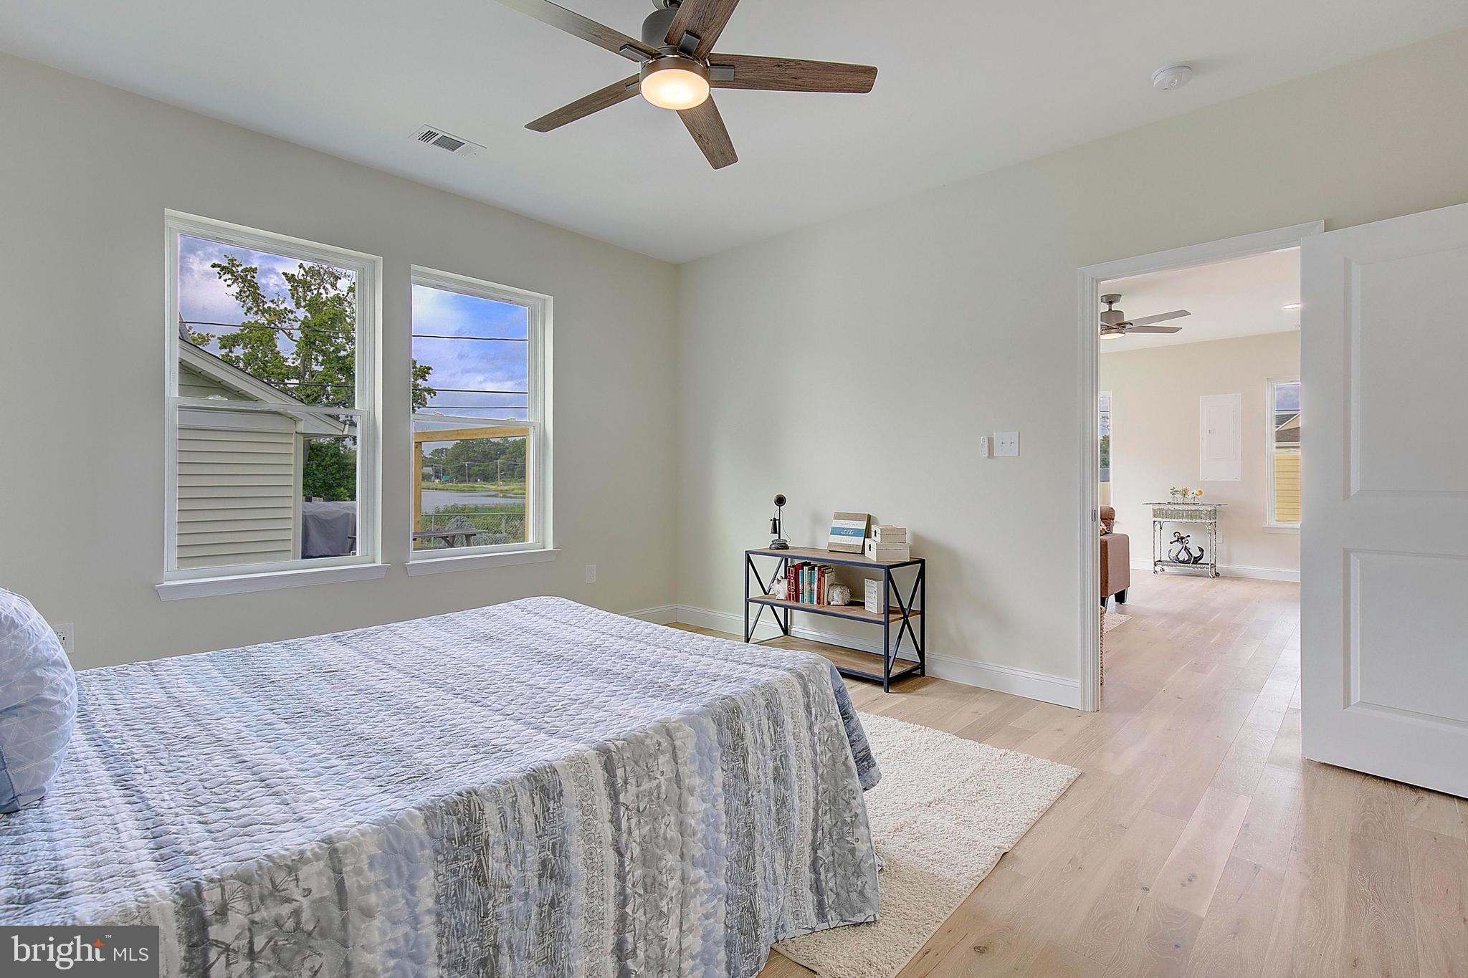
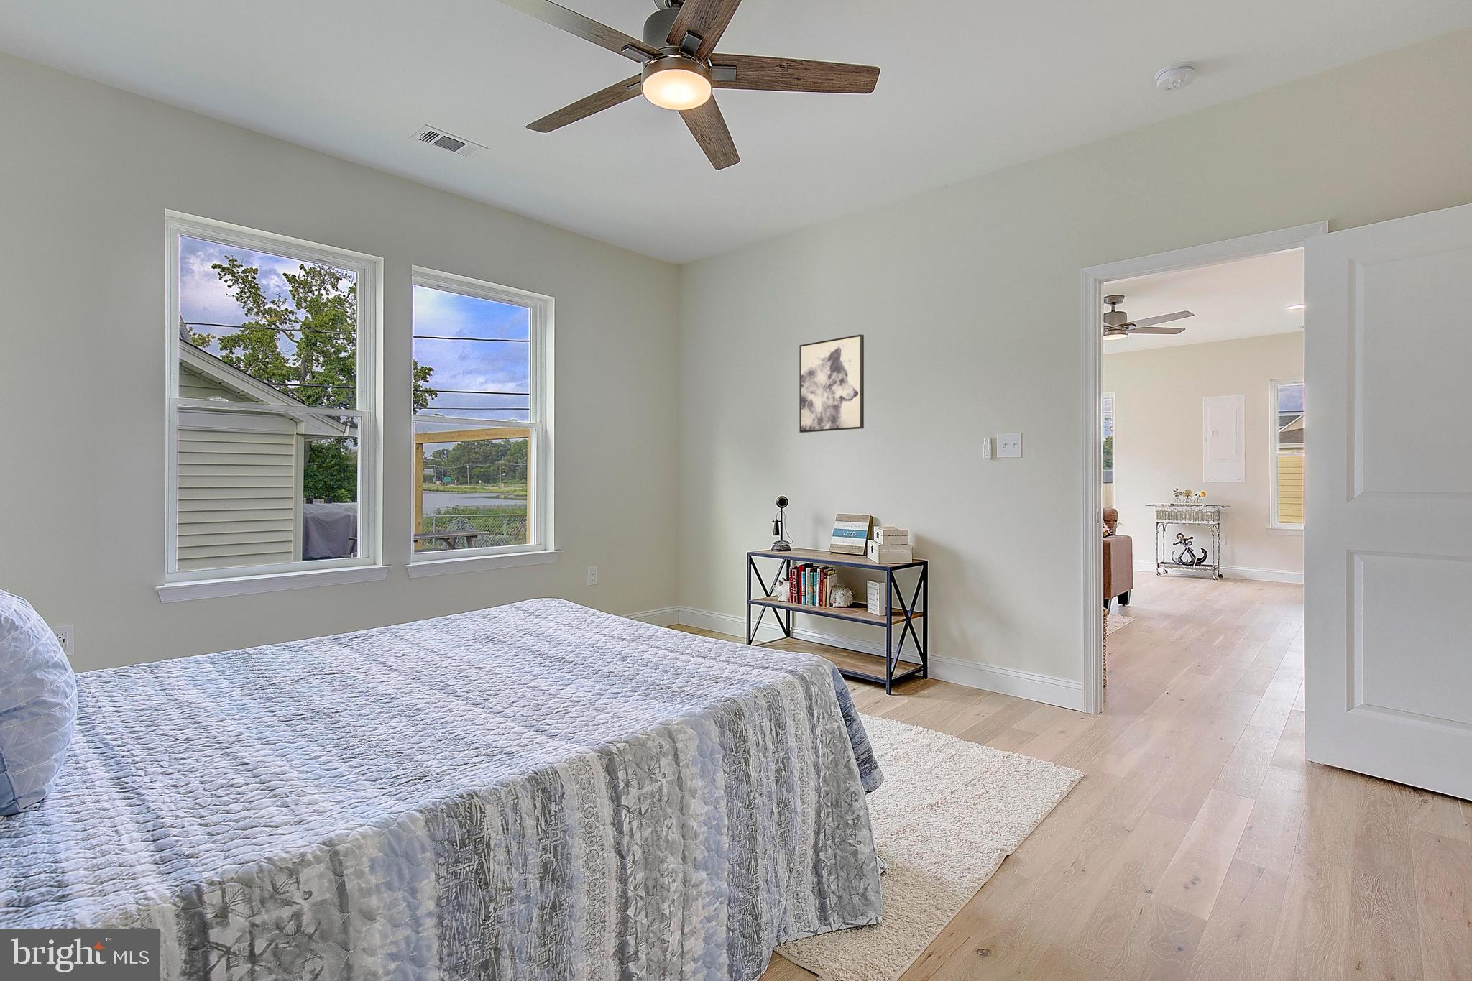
+ wall art [799,334,865,434]
